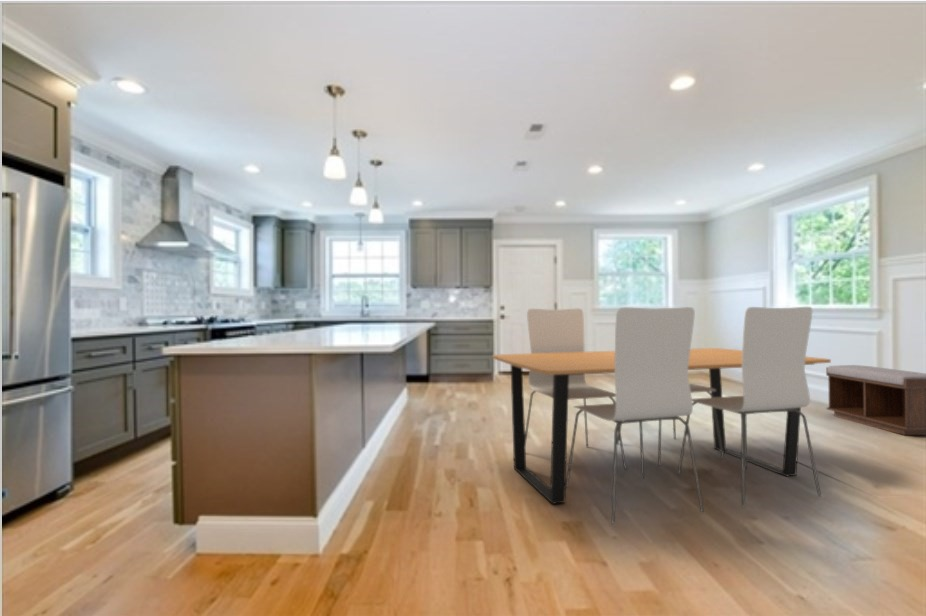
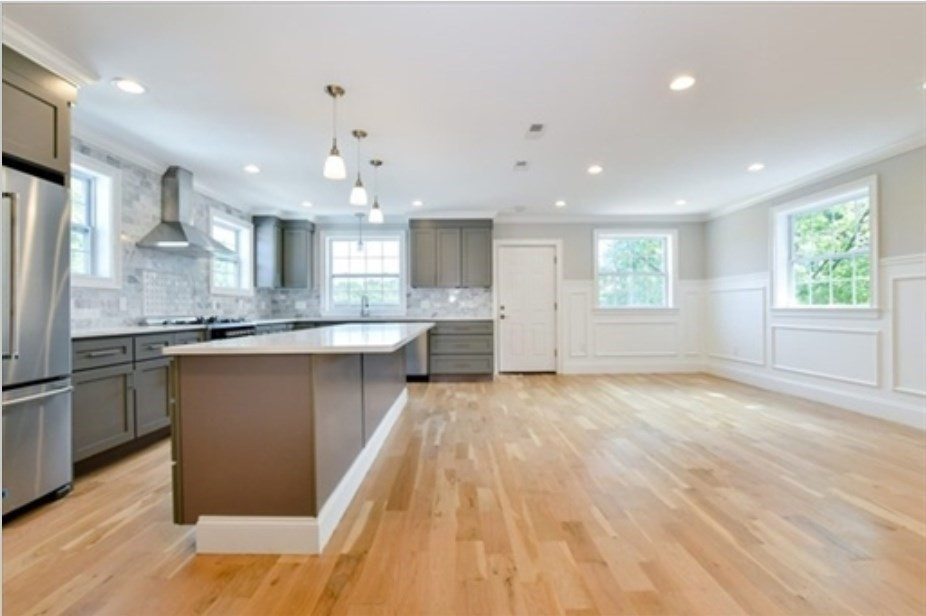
- dining table [491,306,832,525]
- bench [825,364,926,436]
